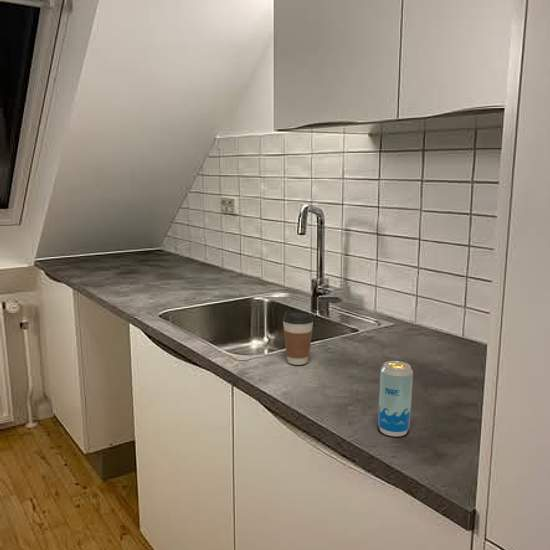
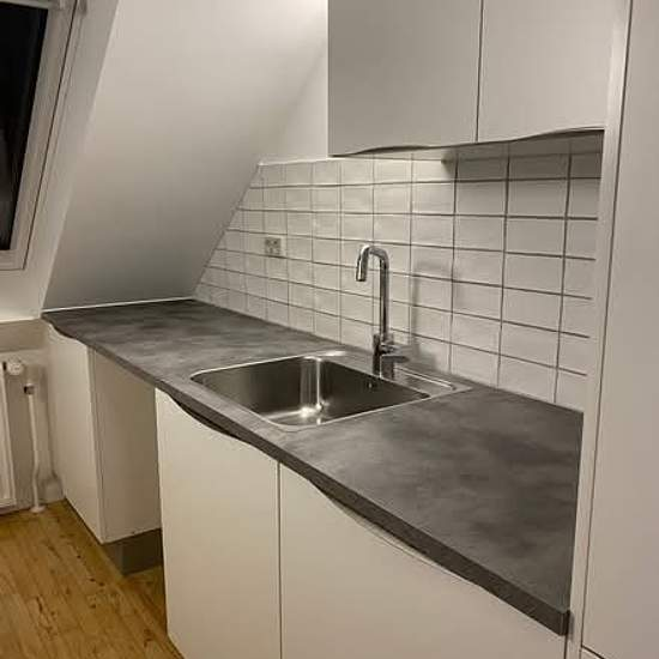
- beverage can [377,360,414,437]
- coffee cup [282,310,315,366]
